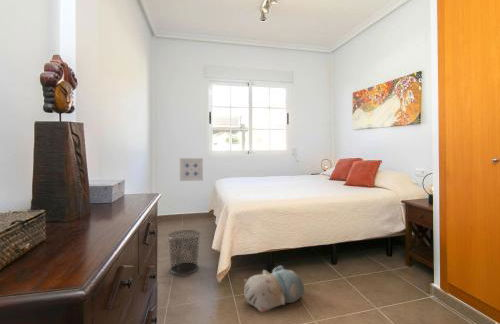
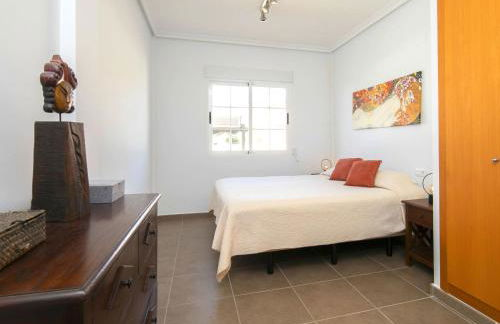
- waste bin [166,229,202,276]
- wall art [179,157,204,182]
- plush toy [243,265,305,313]
